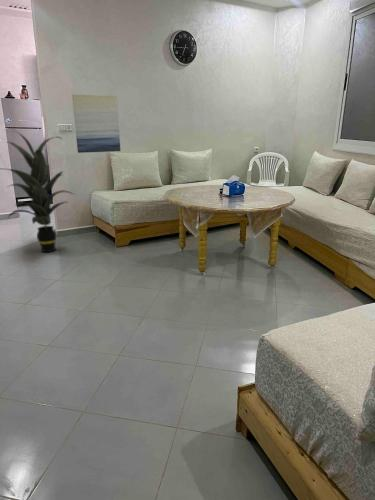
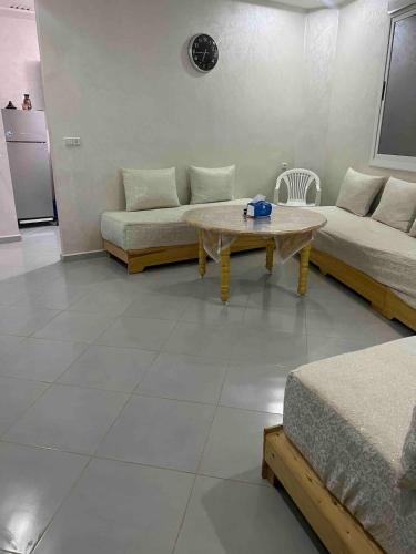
- wall art [71,93,121,154]
- indoor plant [0,129,77,253]
